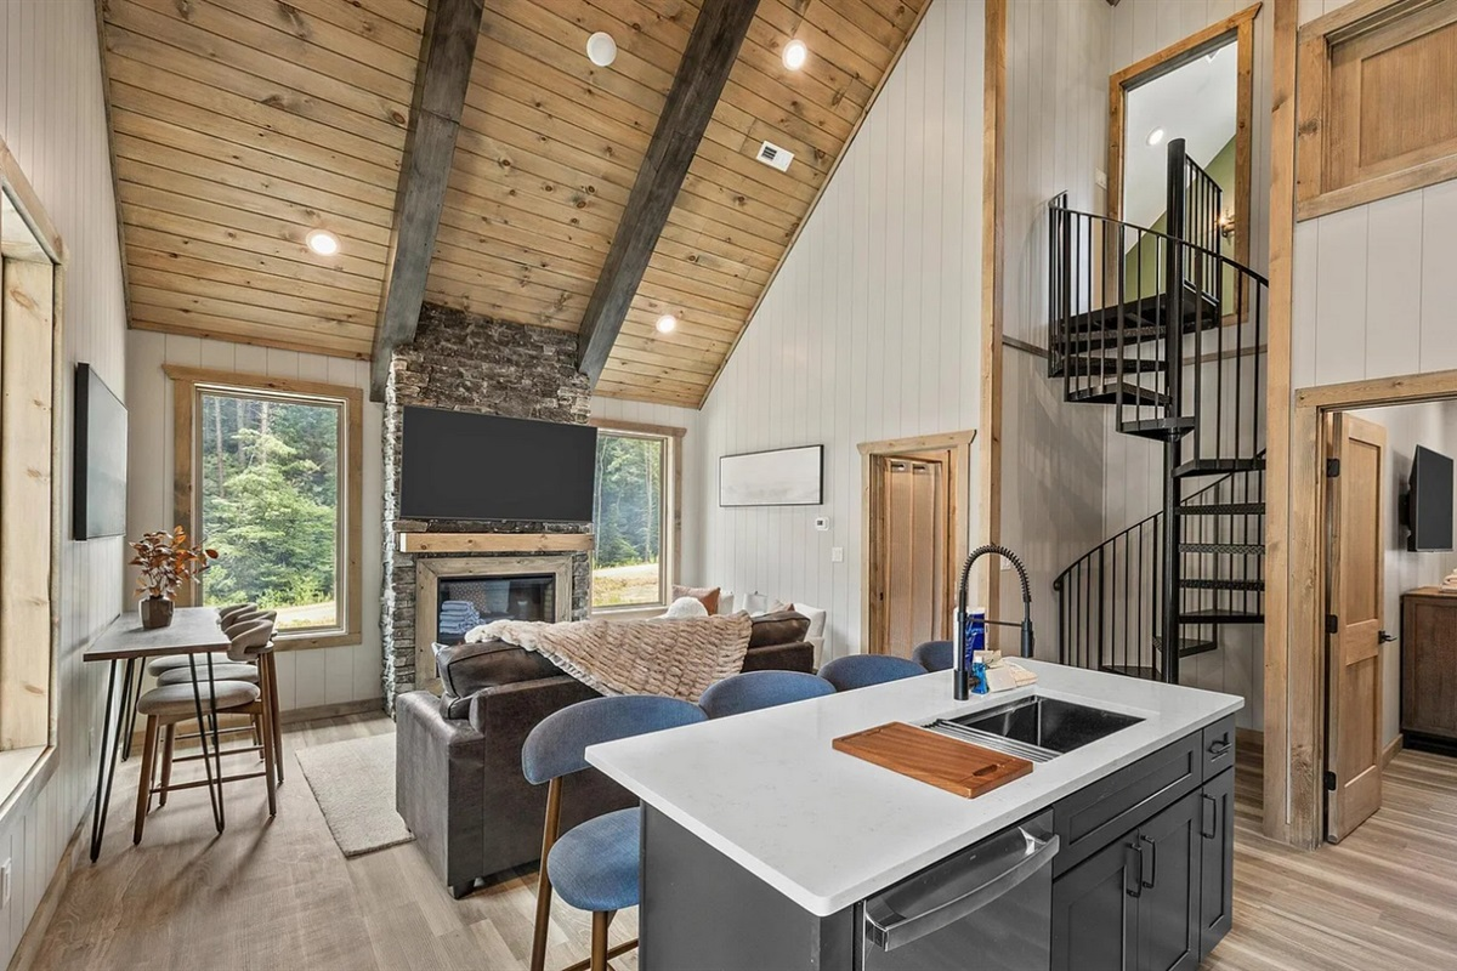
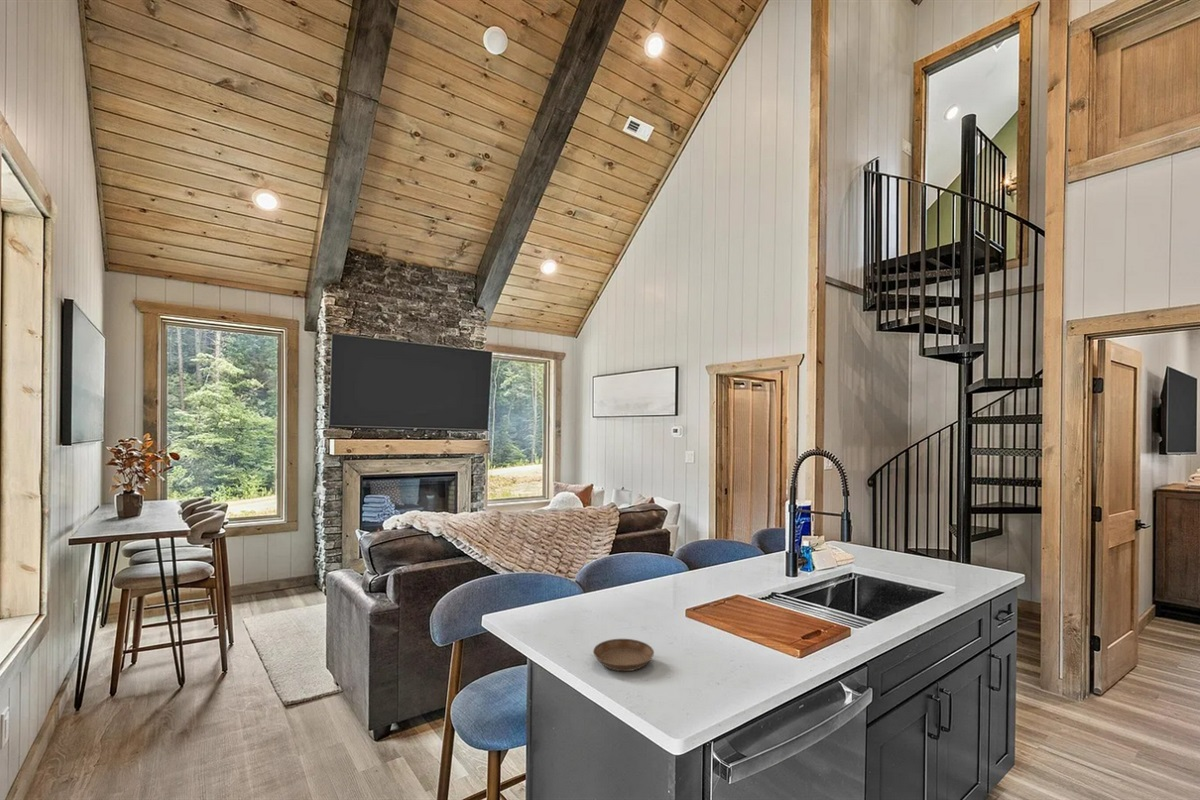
+ saucer [592,638,655,672]
